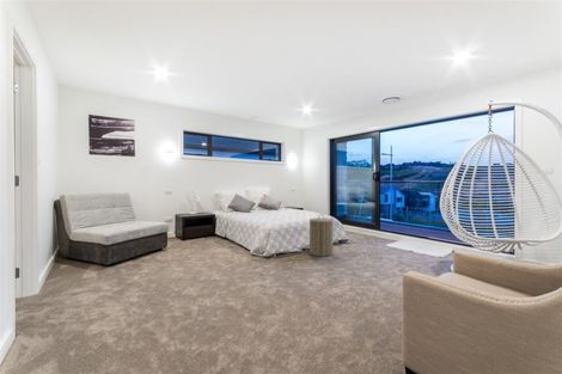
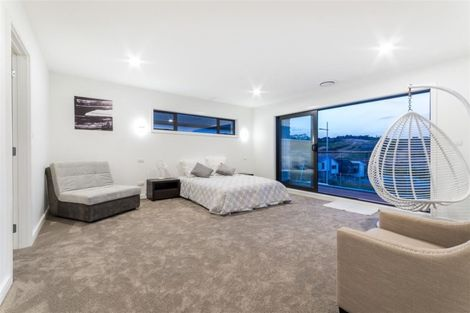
- laundry hamper [309,213,335,258]
